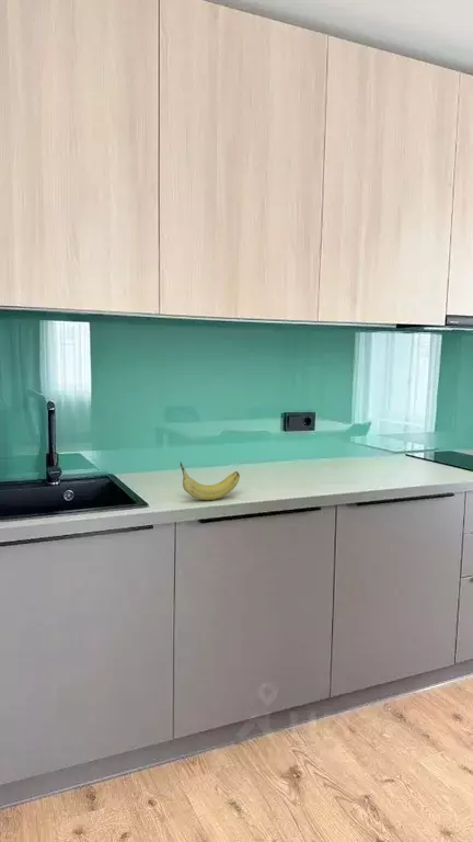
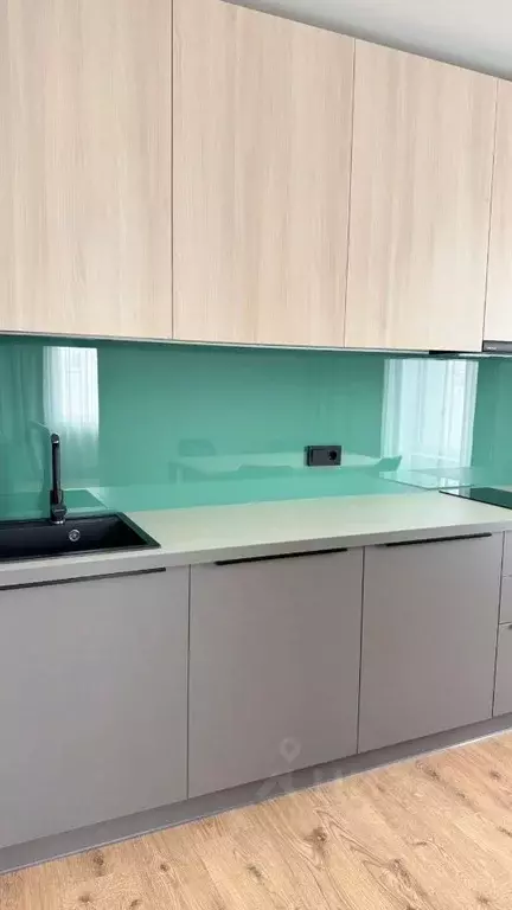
- fruit [180,462,241,501]
